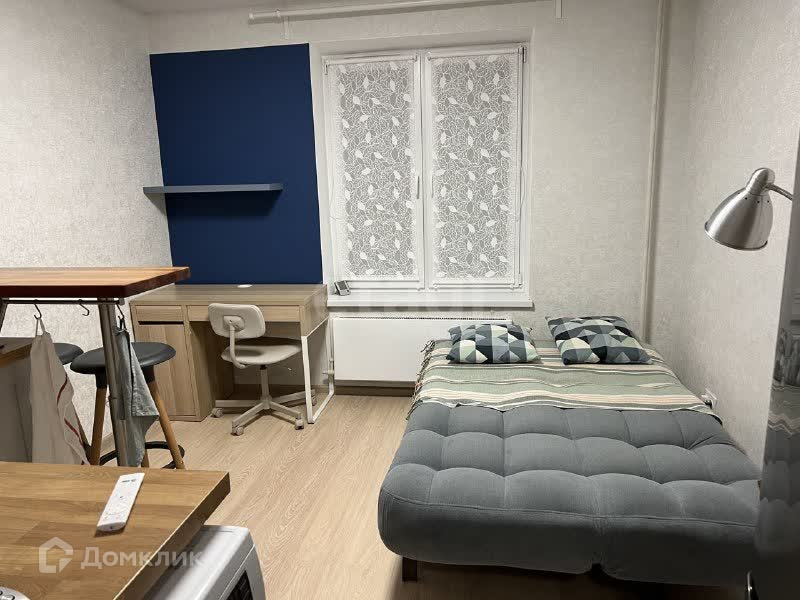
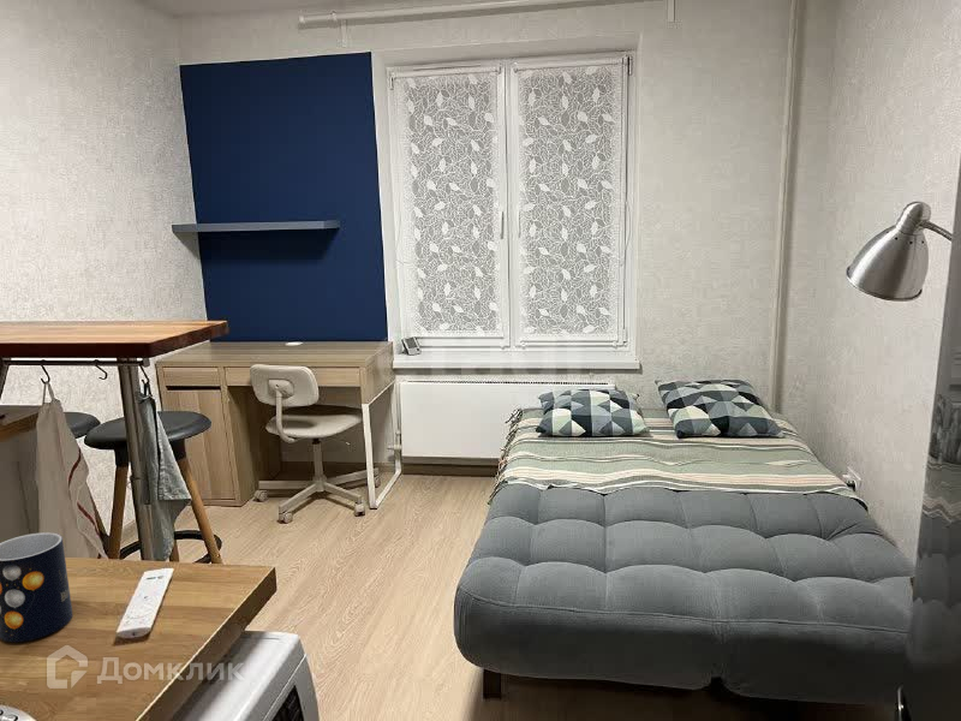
+ mug [0,531,73,643]
